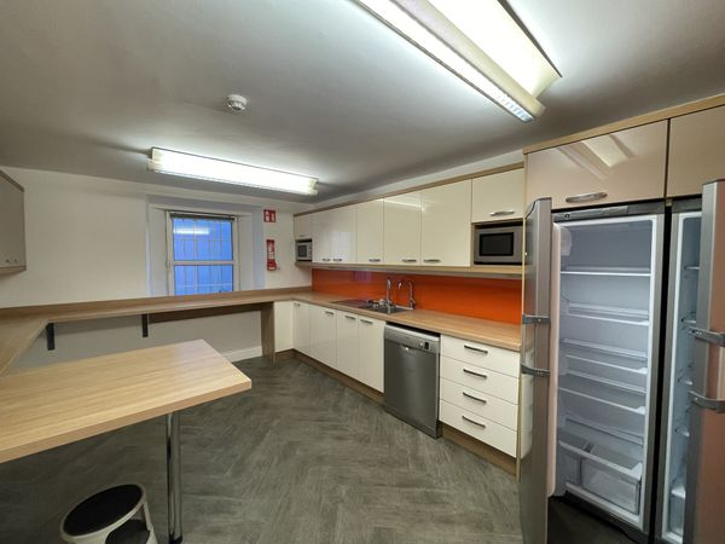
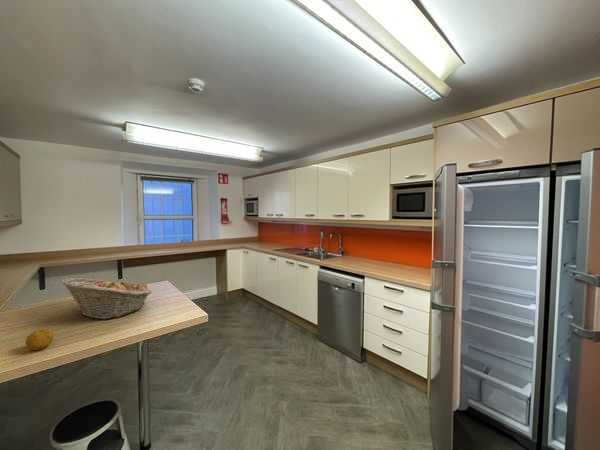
+ fruit [25,328,55,351]
+ fruit basket [61,276,153,320]
